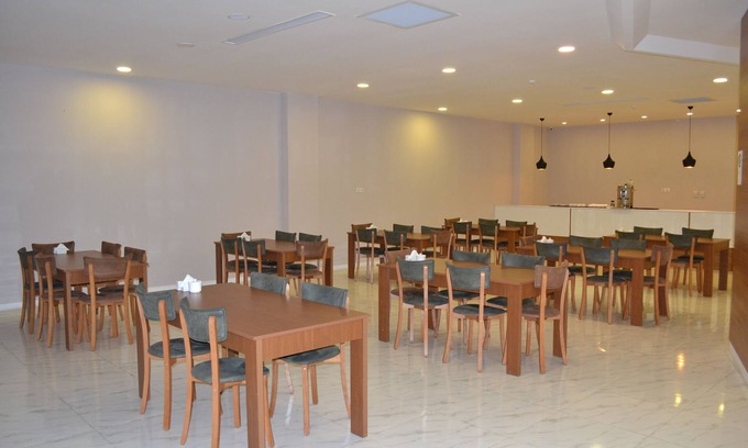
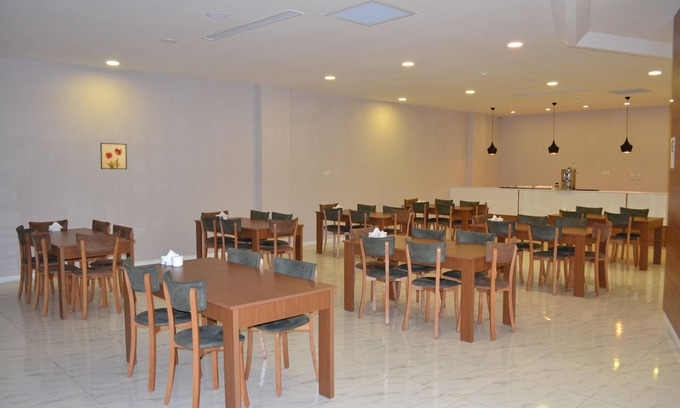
+ wall art [99,142,128,170]
